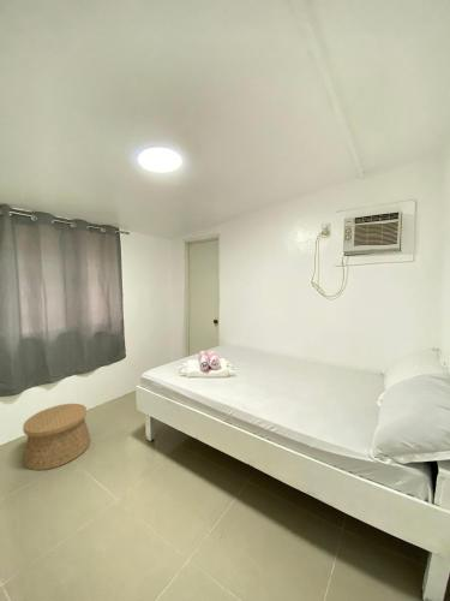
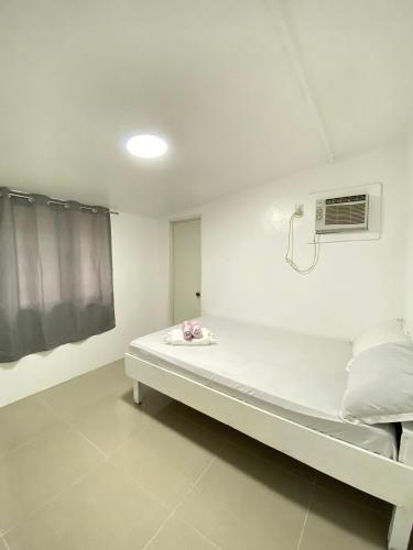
- basket [22,403,91,471]
